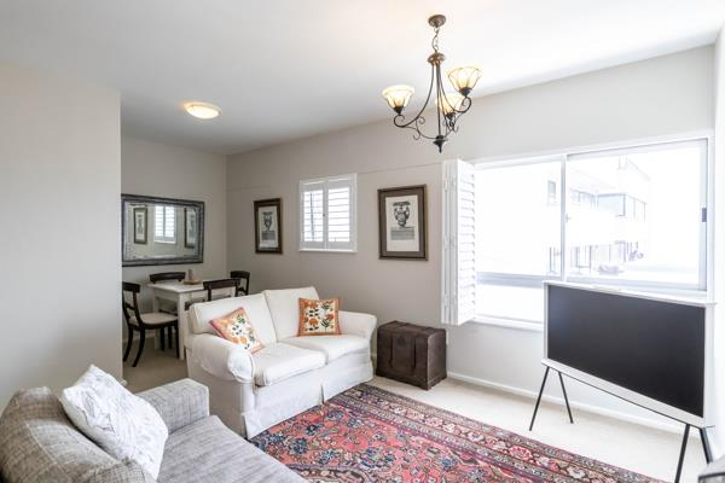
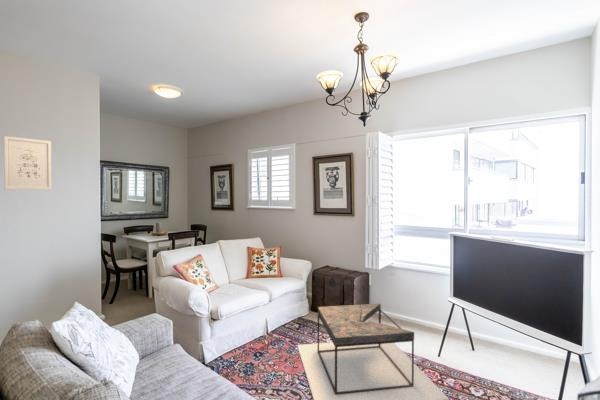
+ wall art [3,135,53,191]
+ coffee table [296,303,450,400]
